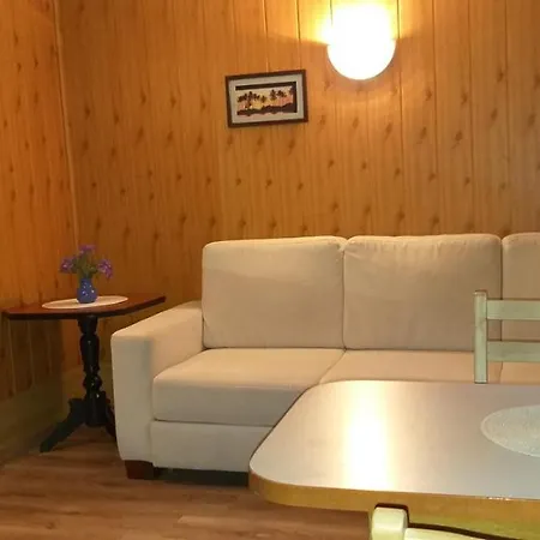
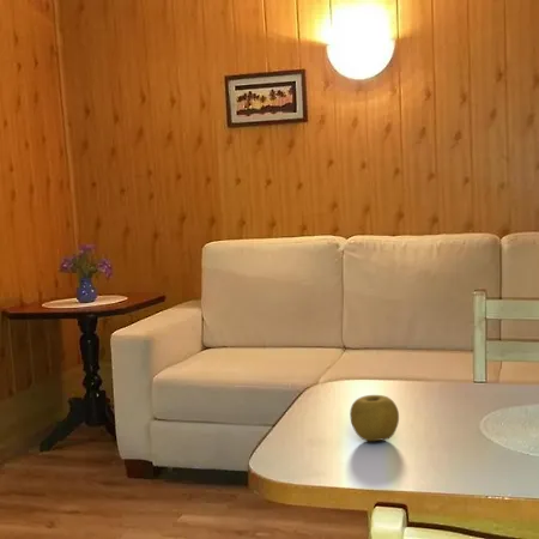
+ apple [349,394,400,442]
